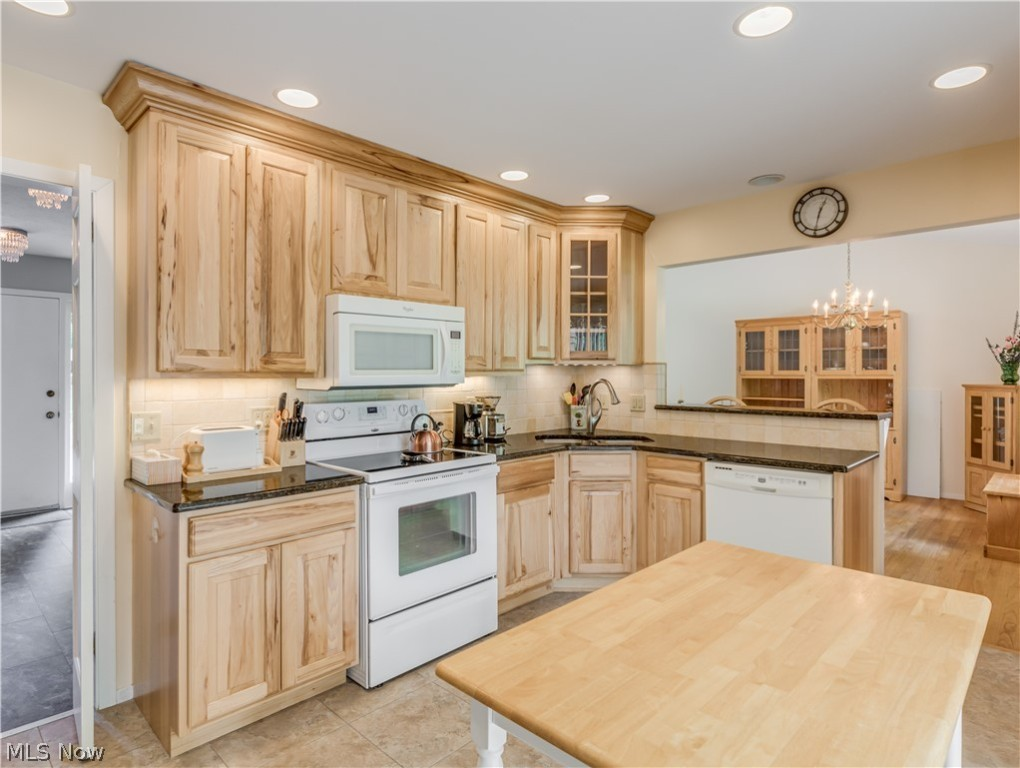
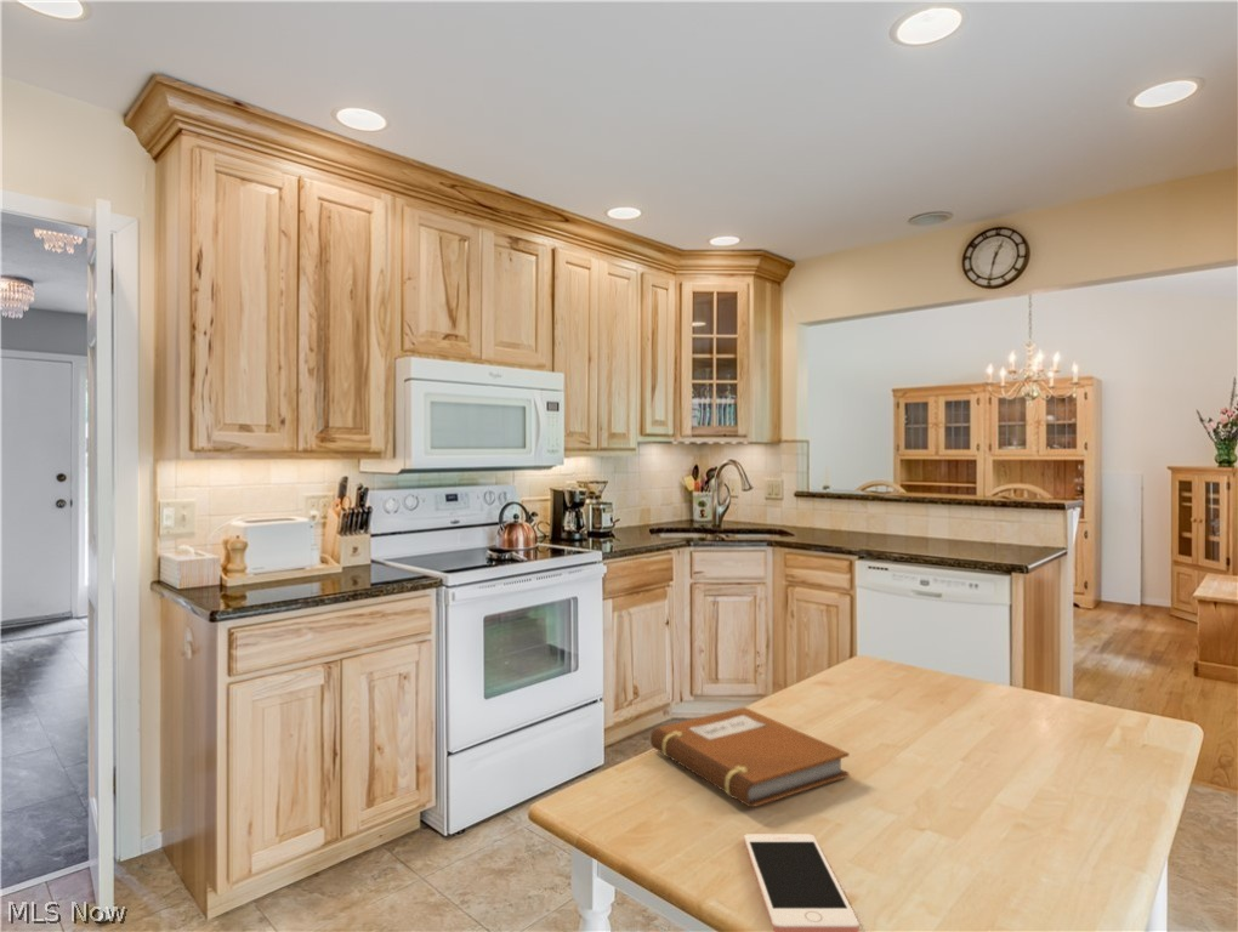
+ cell phone [743,832,861,932]
+ notebook [649,706,851,808]
